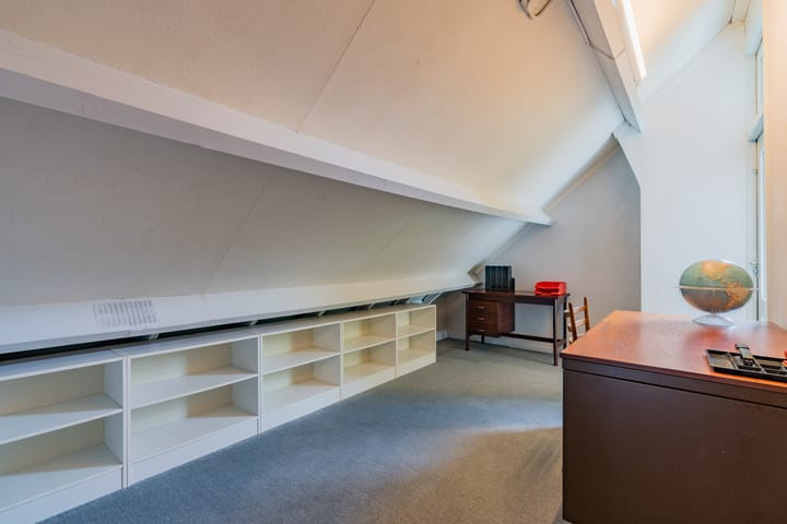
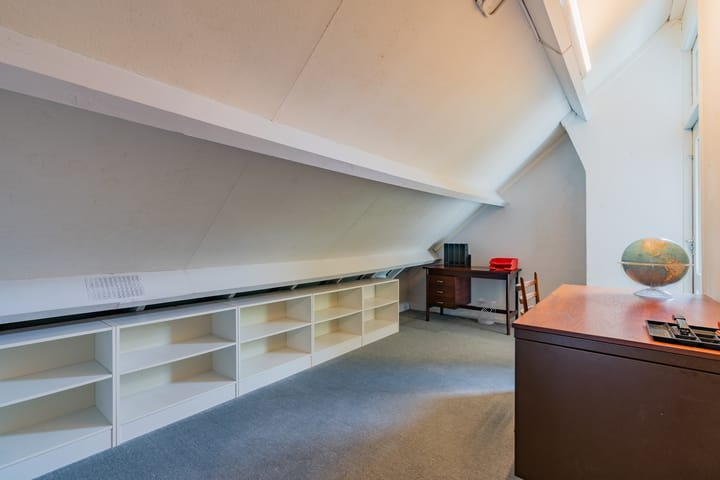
+ wastebasket [475,297,497,325]
